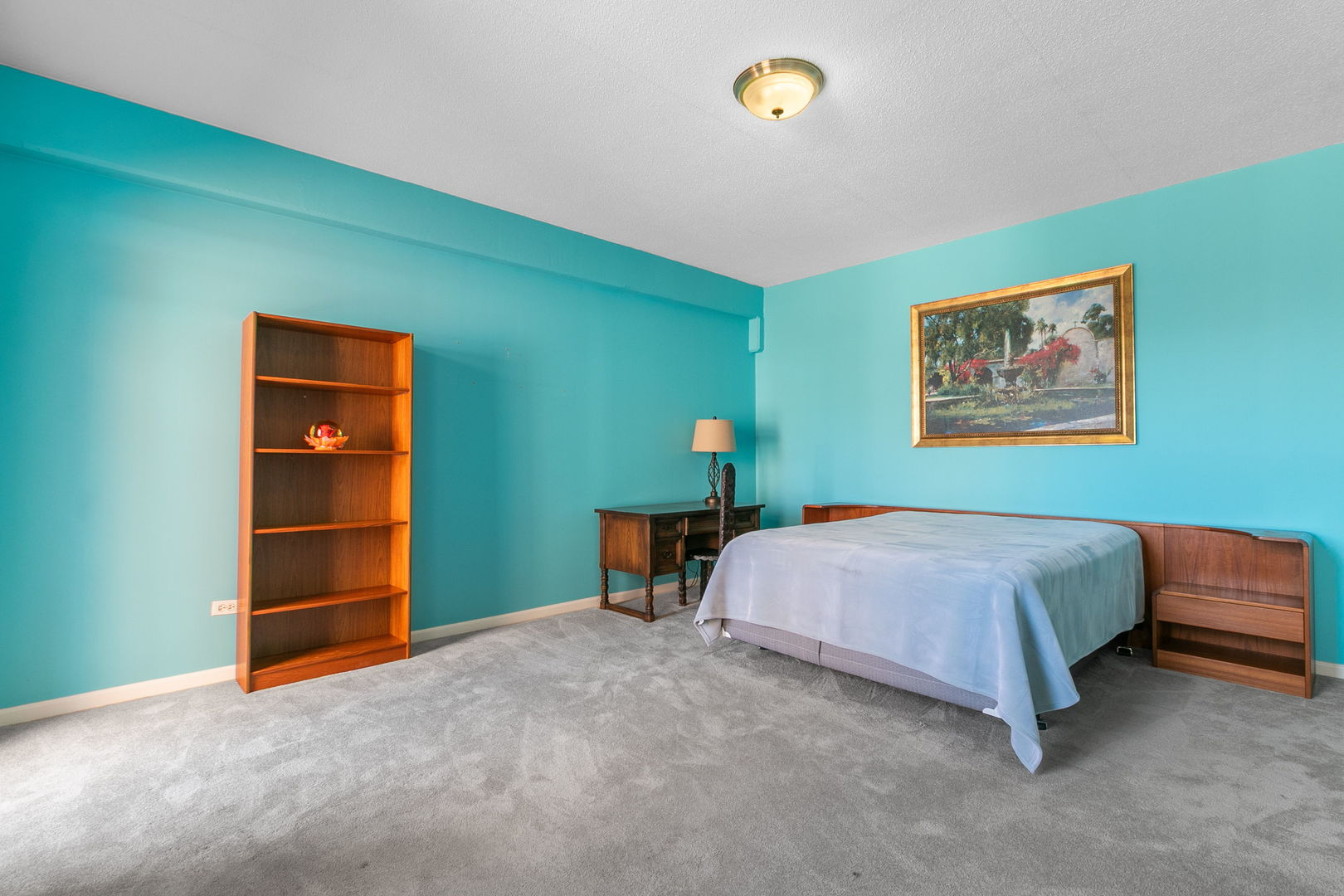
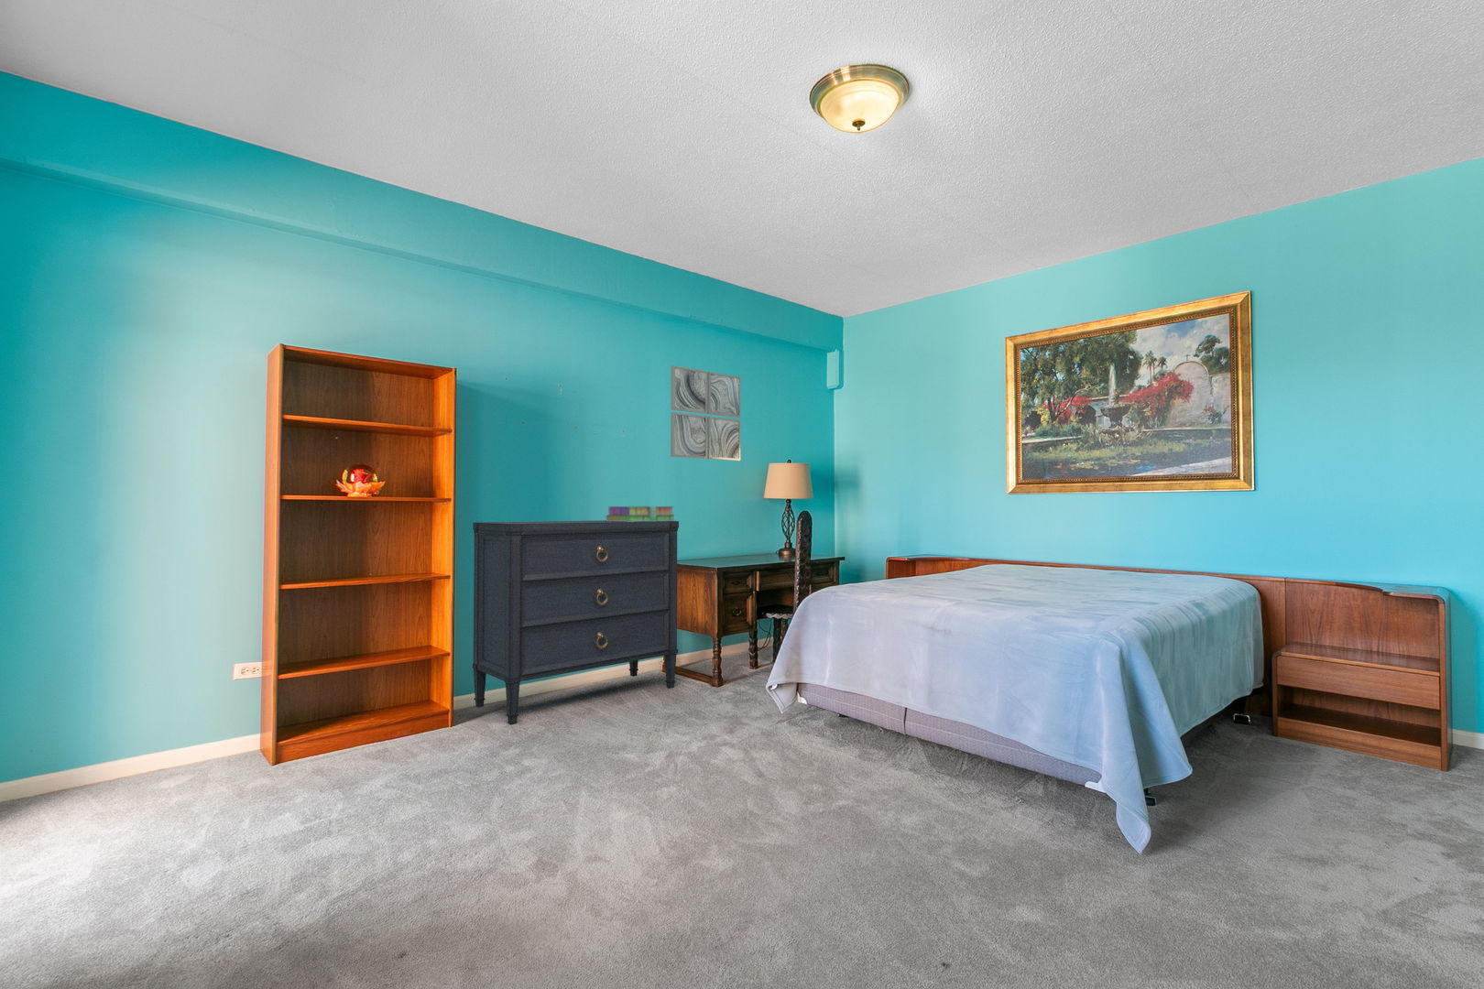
+ stack of books [605,506,676,522]
+ wall art [669,364,741,461]
+ dresser [471,519,680,725]
